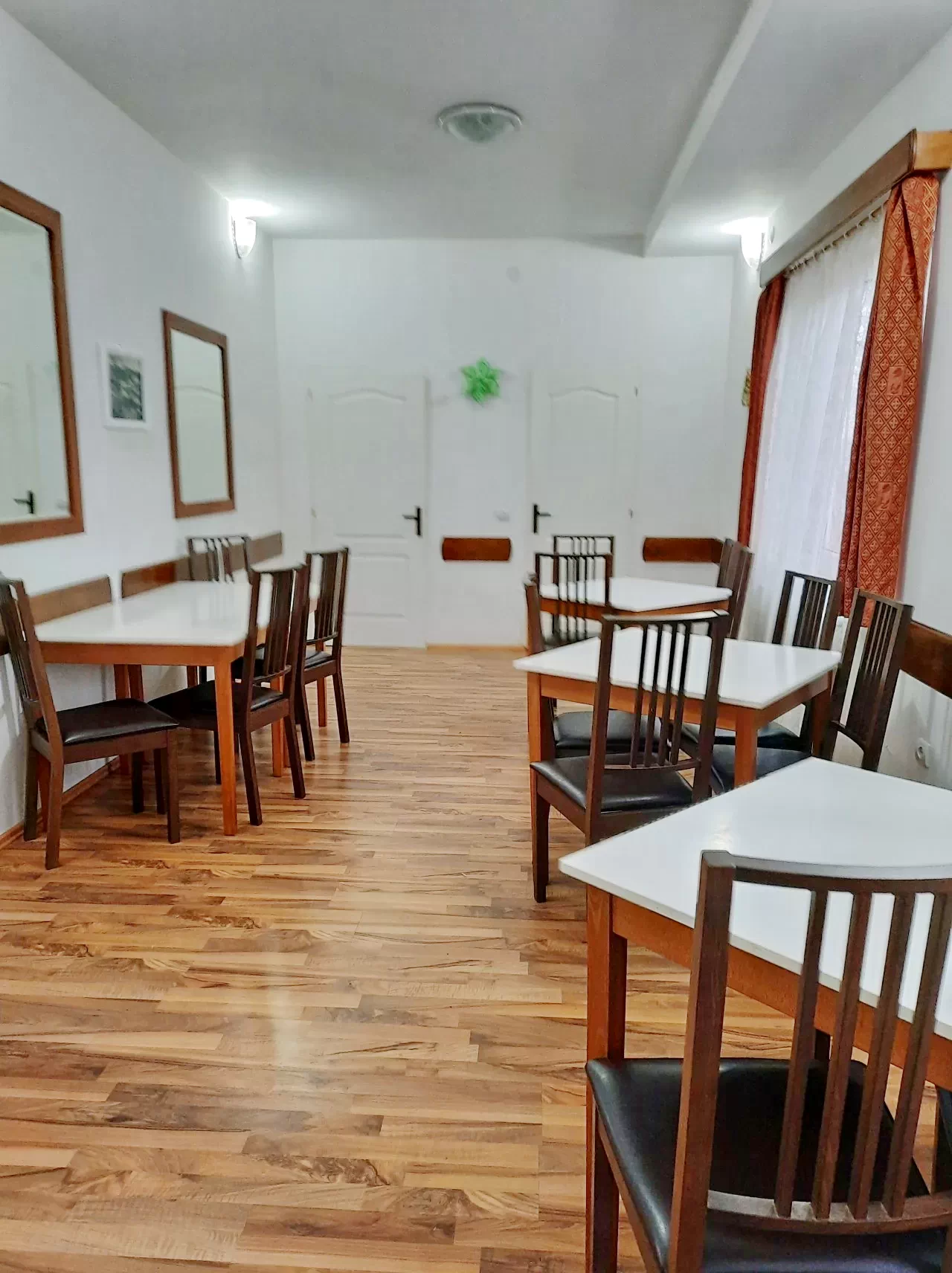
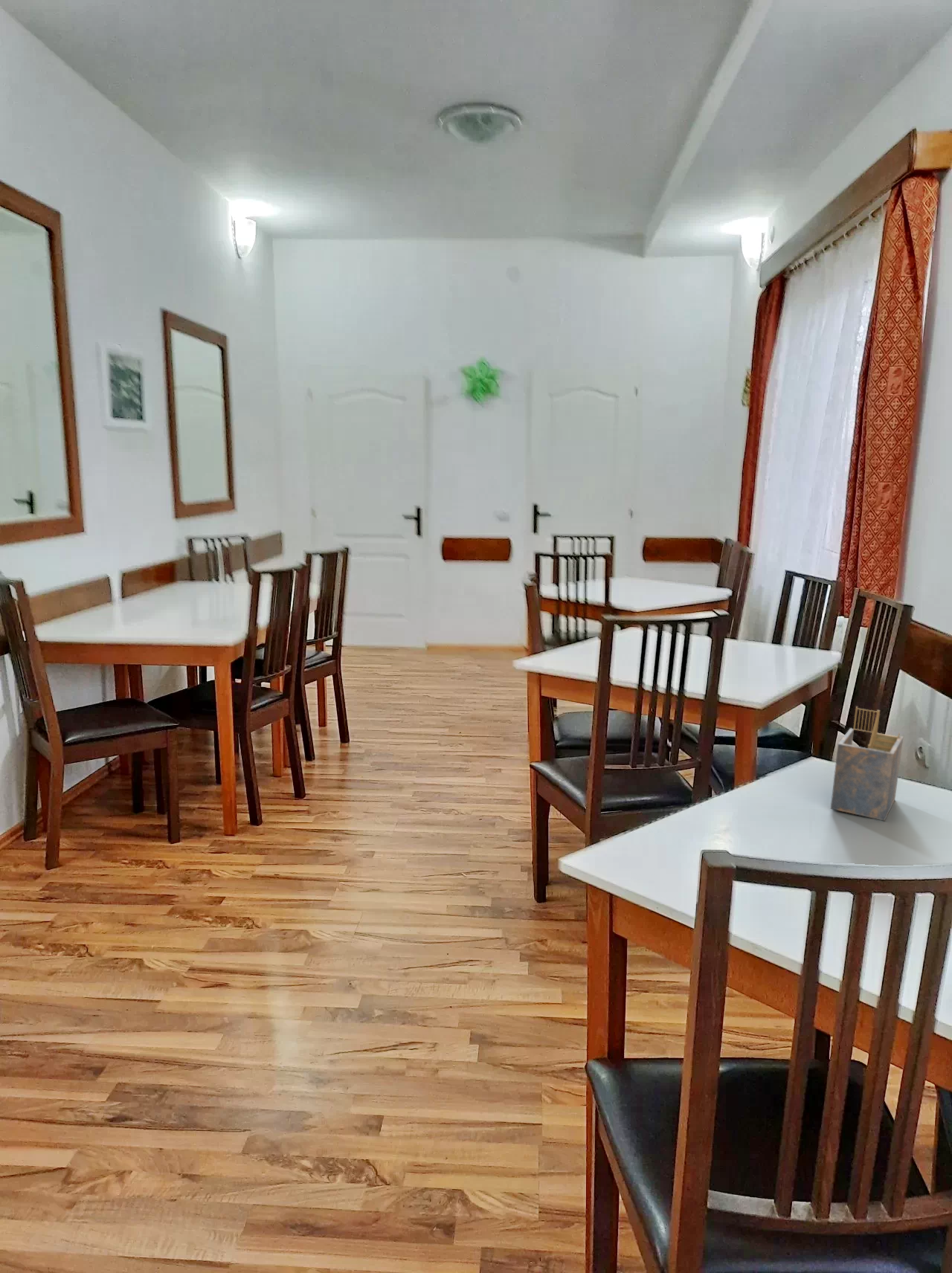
+ napkin holder [830,706,904,822]
